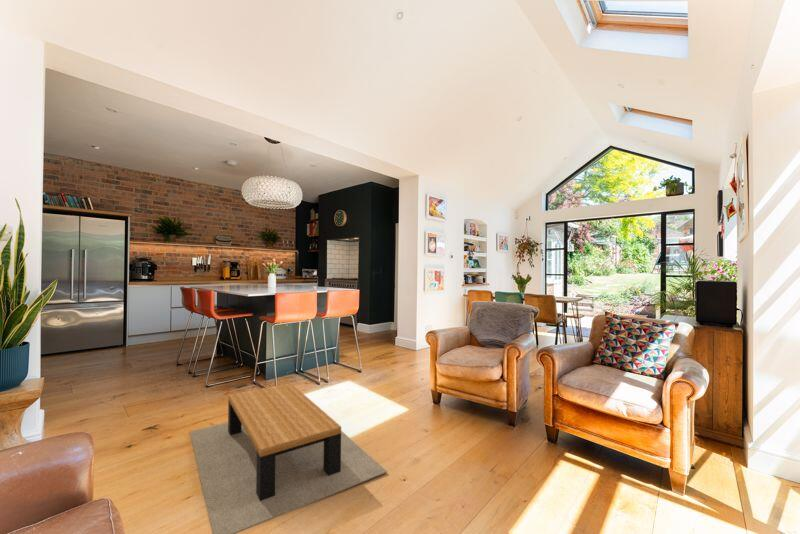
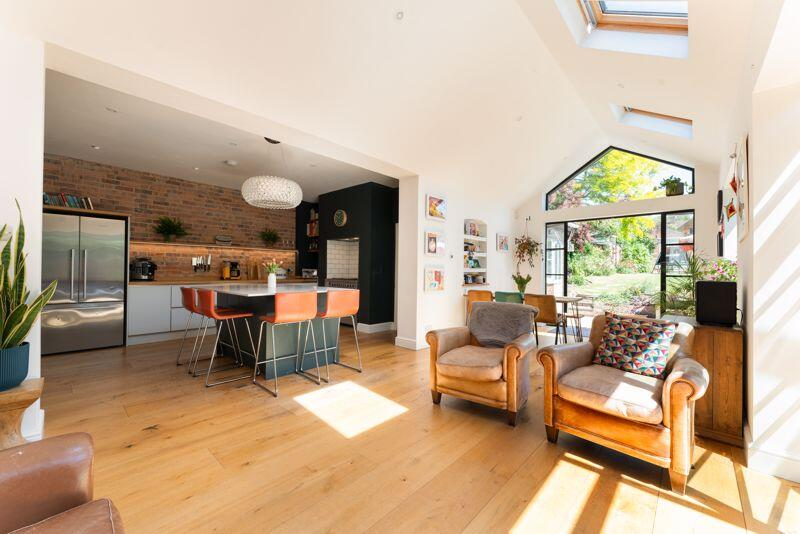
- coffee table [189,382,388,534]
